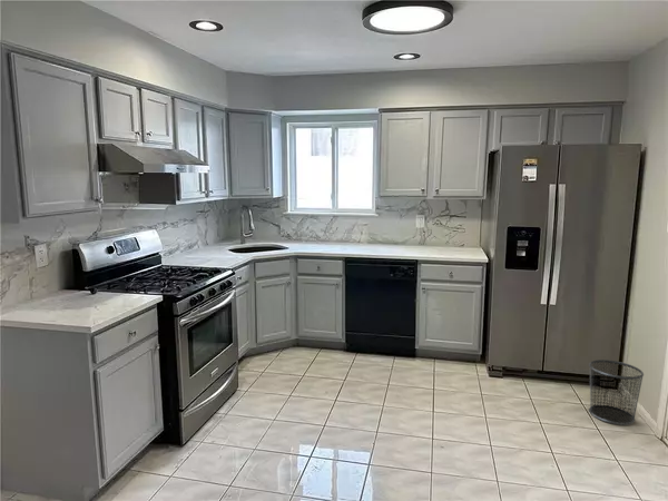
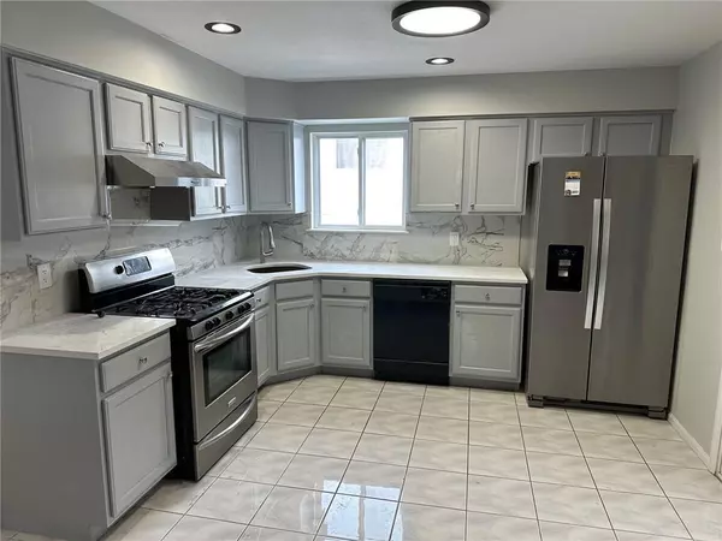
- waste bin [588,358,645,426]
